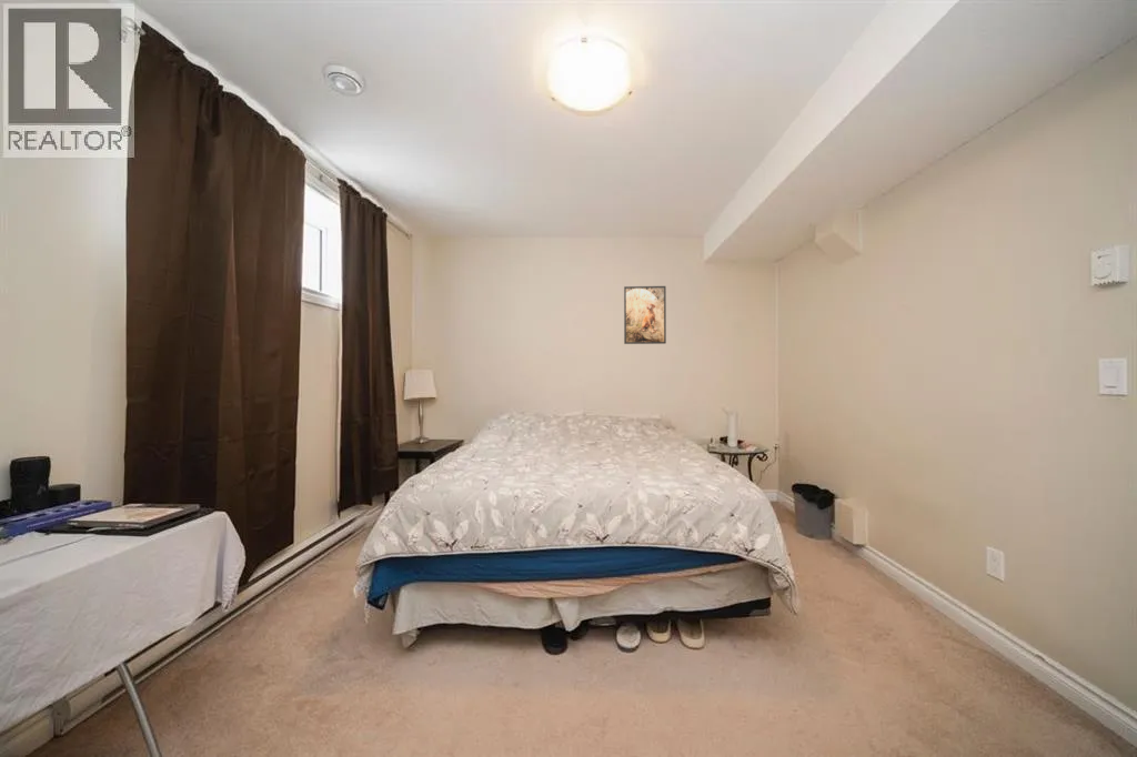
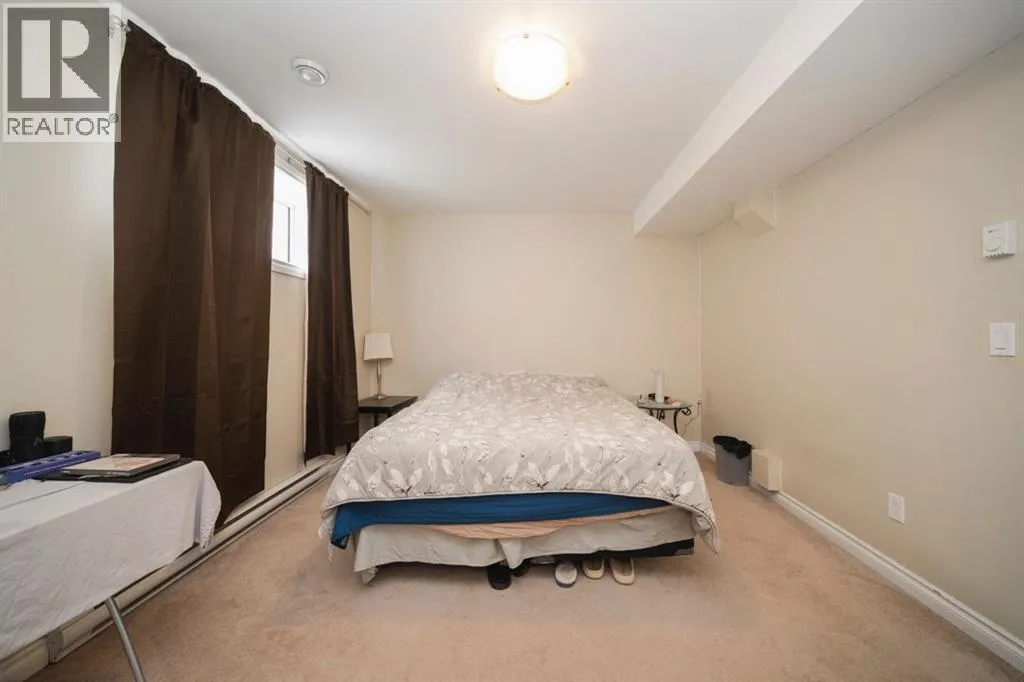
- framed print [623,285,667,345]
